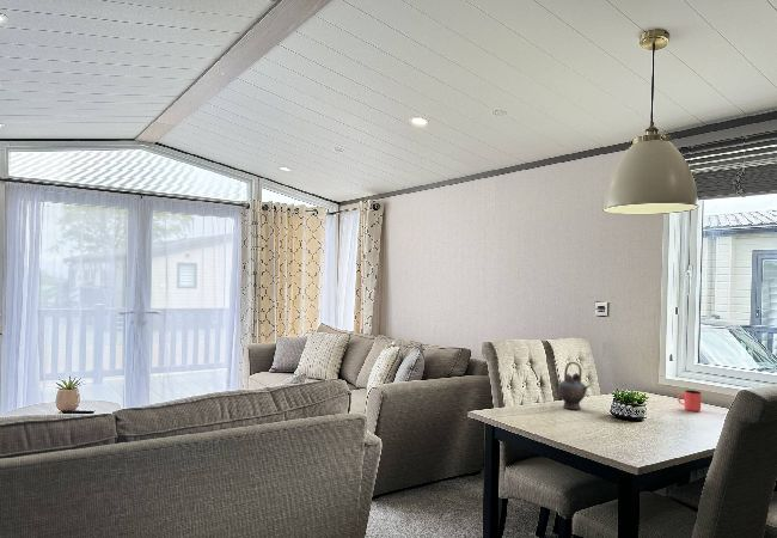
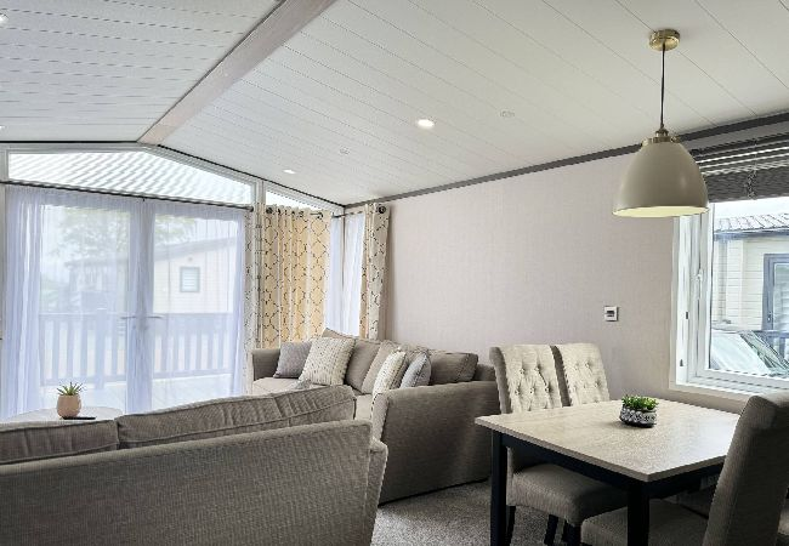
- cup [677,389,702,412]
- teapot [557,361,592,410]
